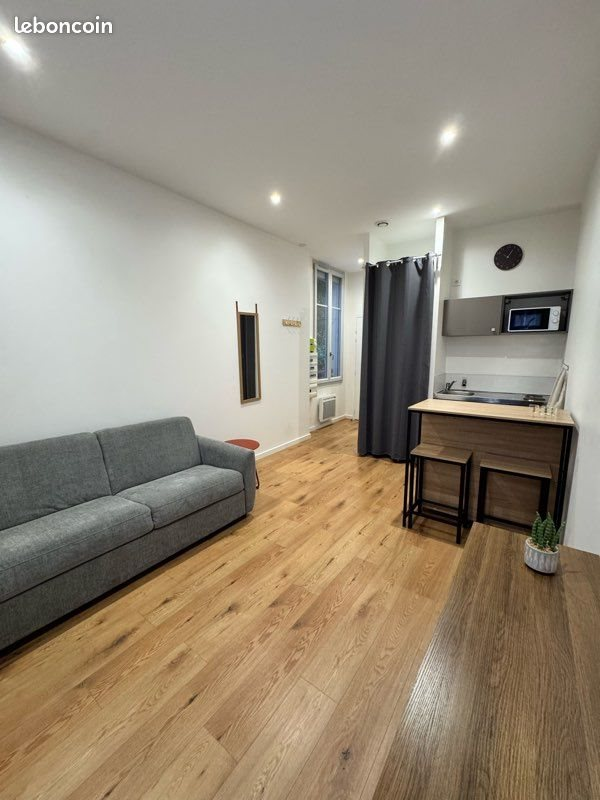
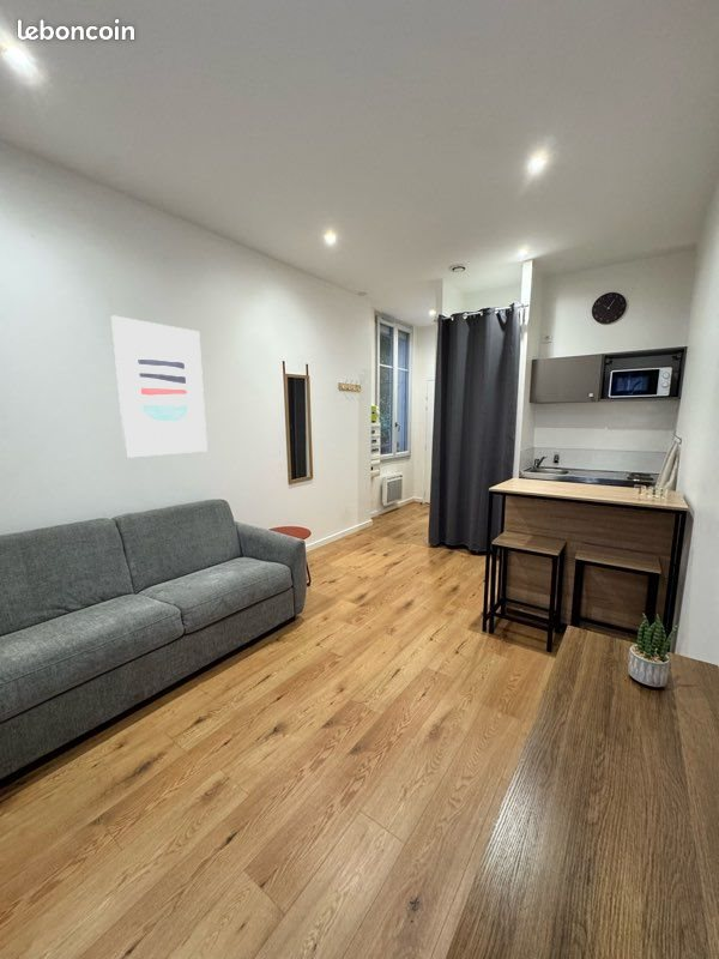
+ wall art [110,314,209,459]
